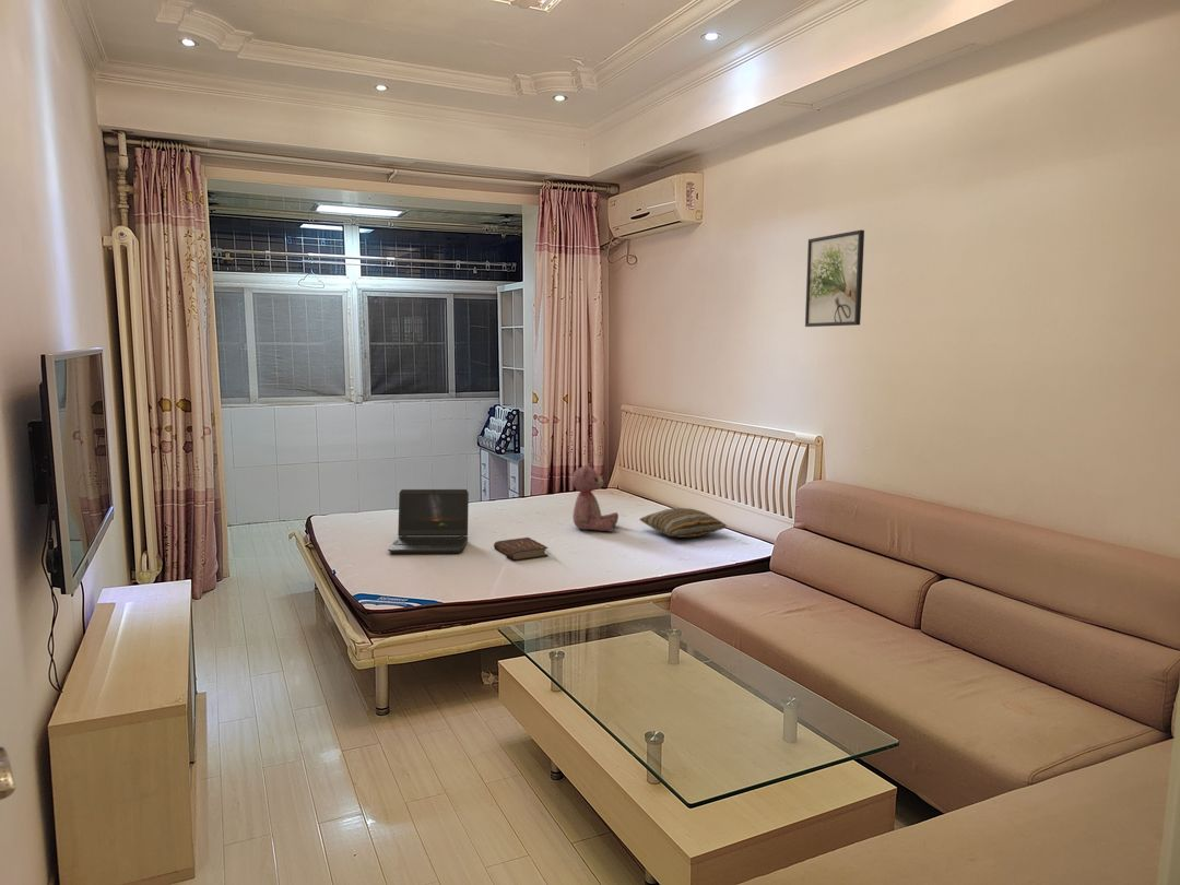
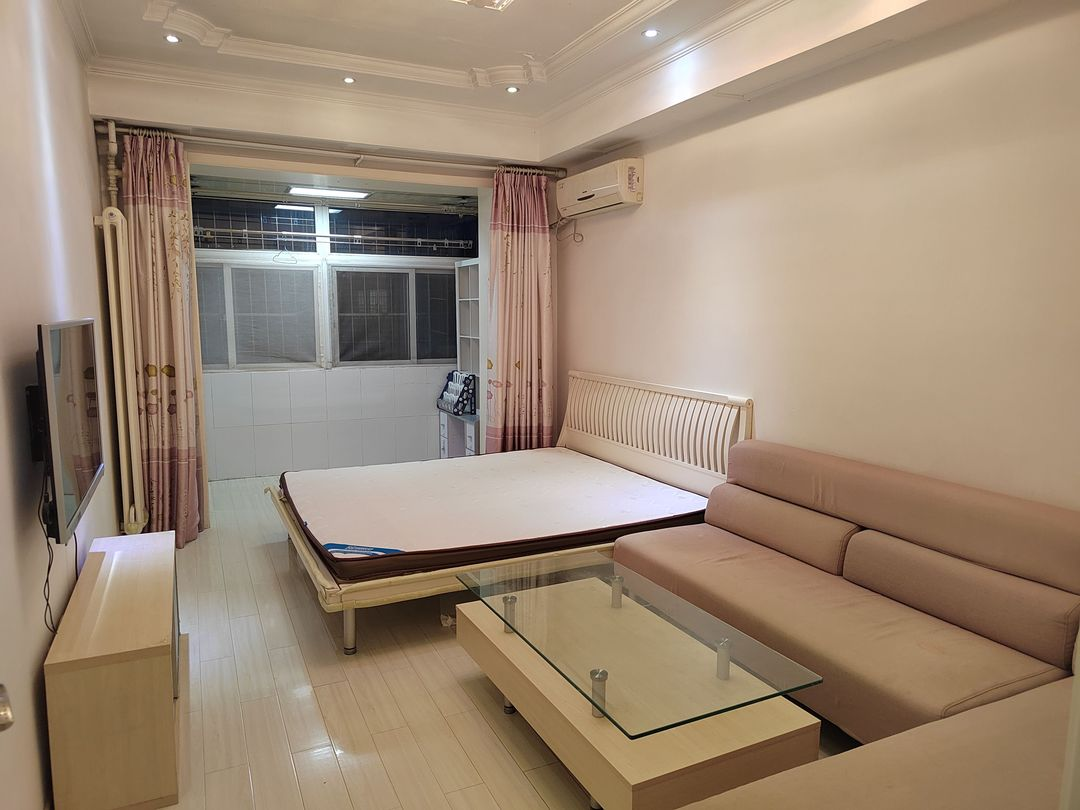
- pillow [638,507,728,539]
- teddy bear [571,461,620,533]
- laptop computer [387,488,470,555]
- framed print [804,229,865,328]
- book [493,536,548,560]
